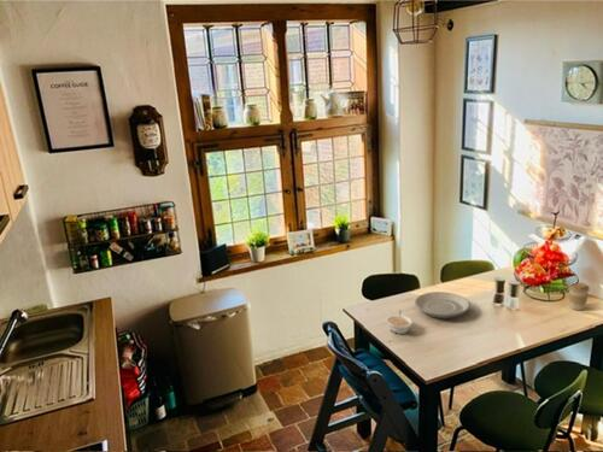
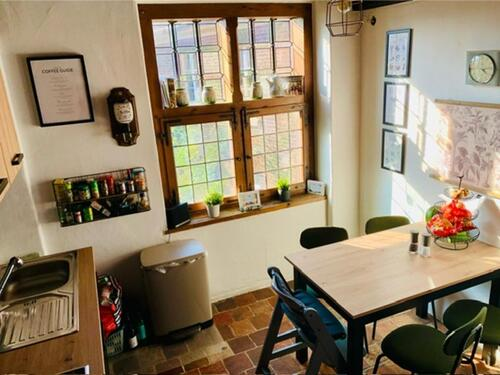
- legume [385,310,414,335]
- plate [414,290,472,319]
- coffee cup [567,282,591,311]
